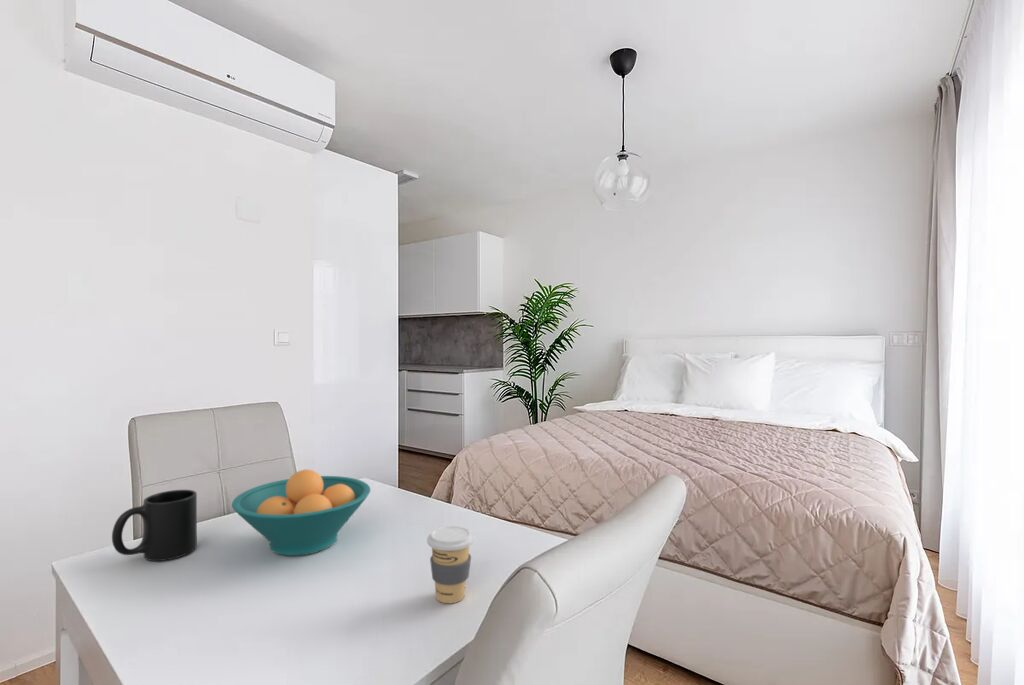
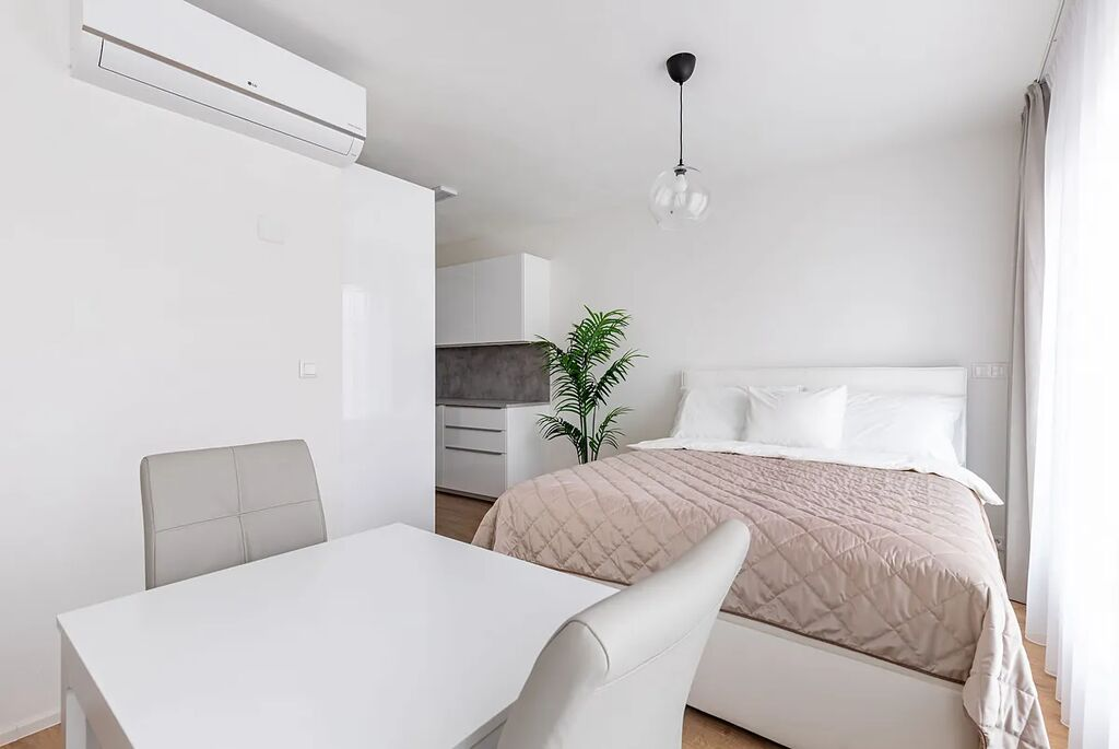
- mug [111,489,198,562]
- coffee cup [426,525,475,604]
- fruit bowl [231,468,372,557]
